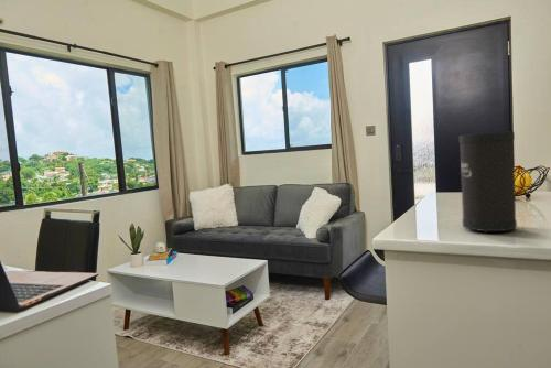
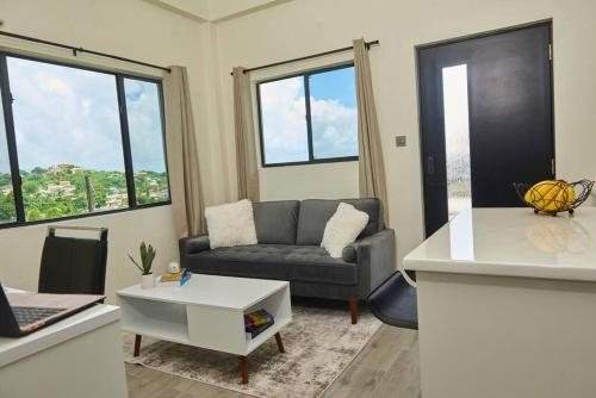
- speaker [458,130,518,235]
